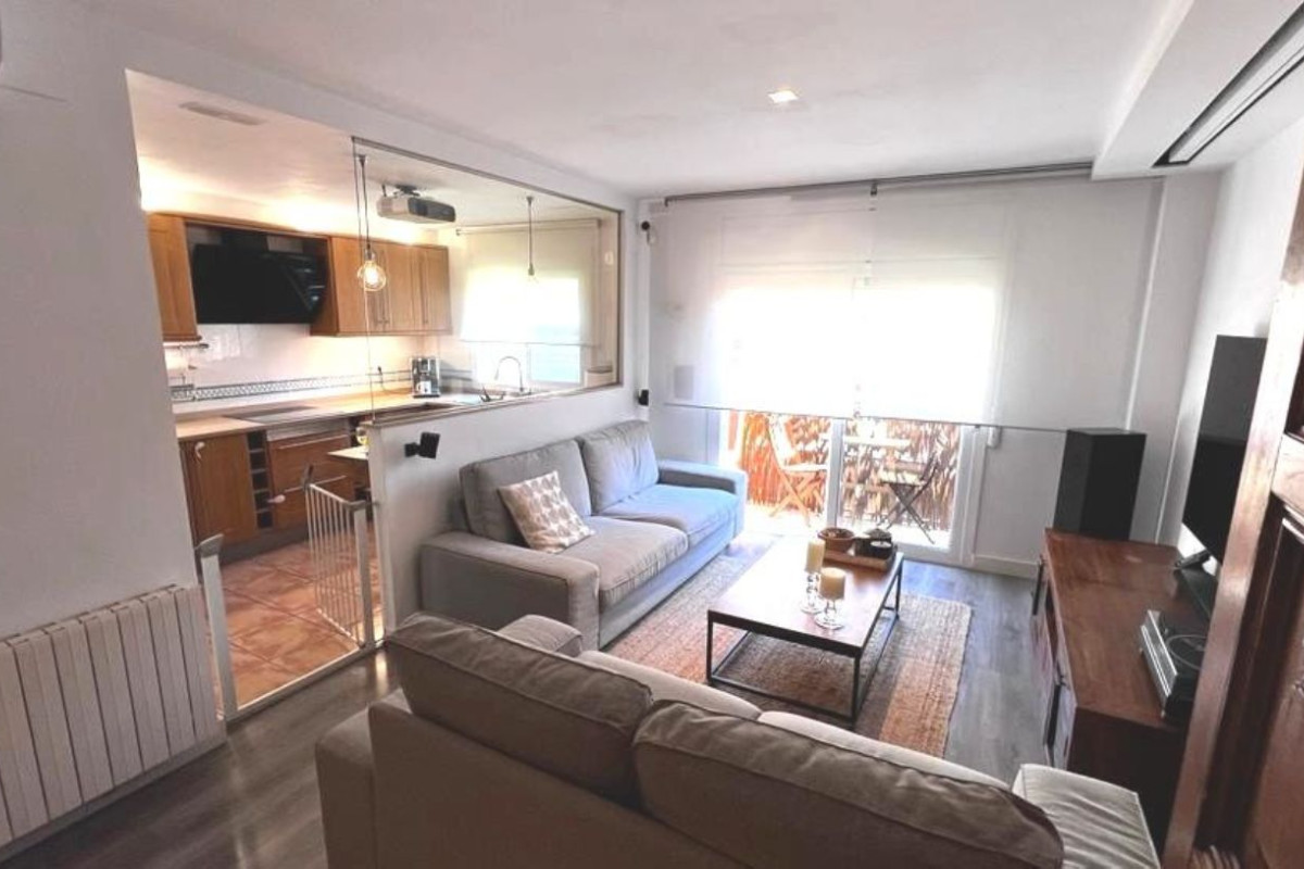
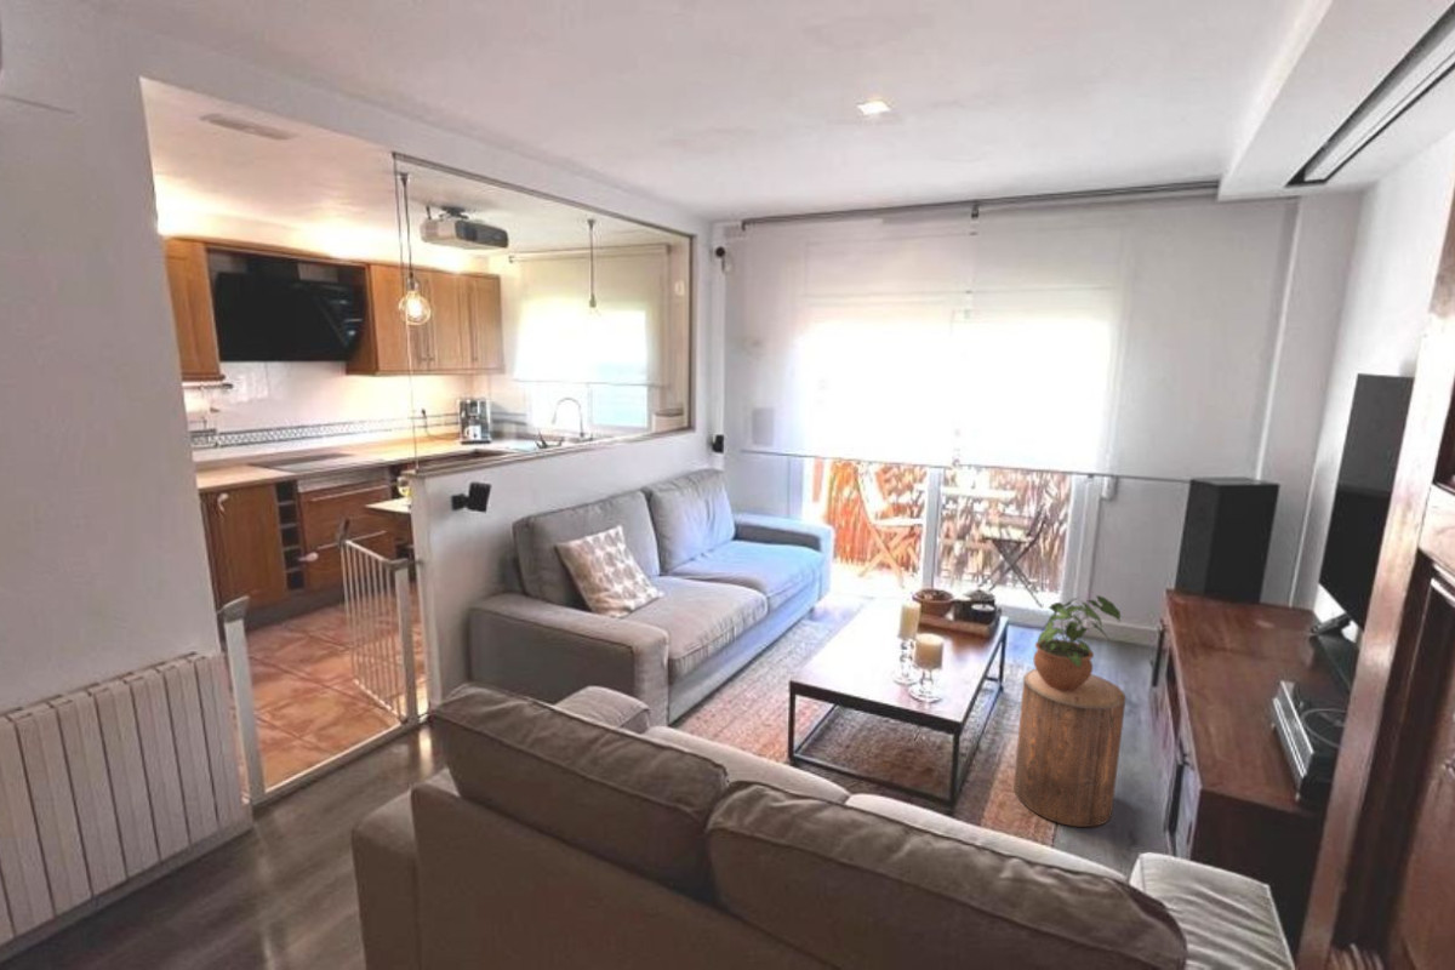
+ stool [1012,668,1128,828]
+ potted plant [1032,594,1122,691]
